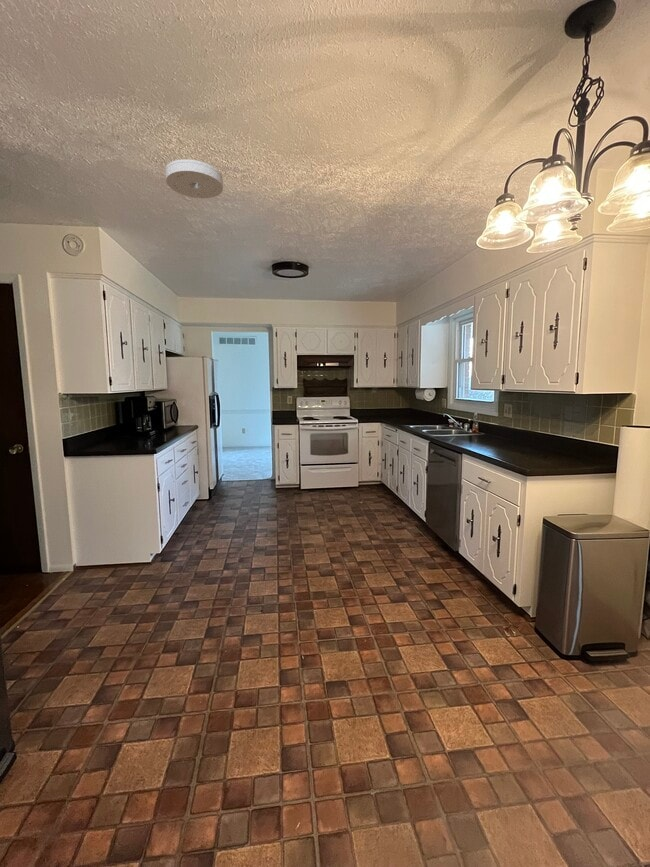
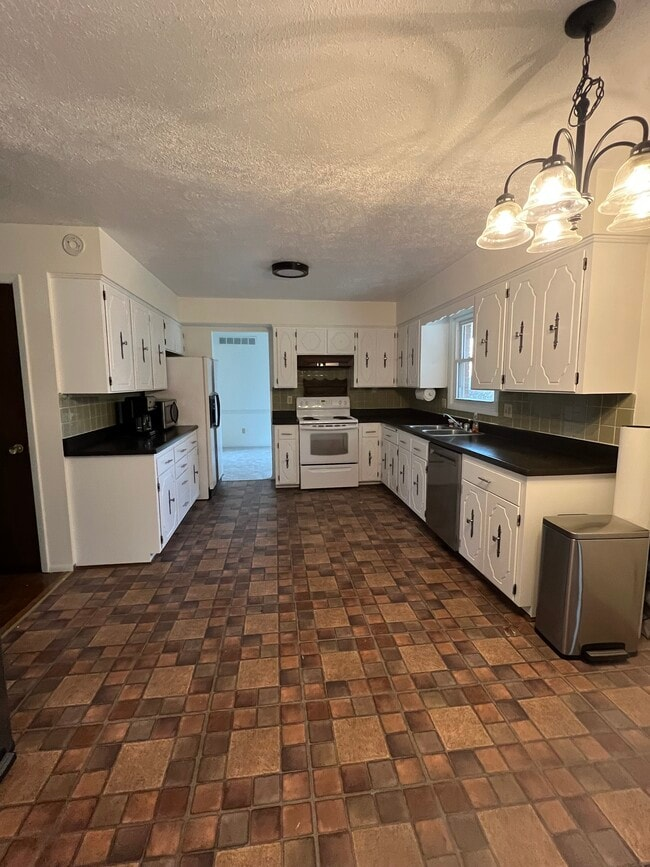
- smoke detector [165,158,224,199]
